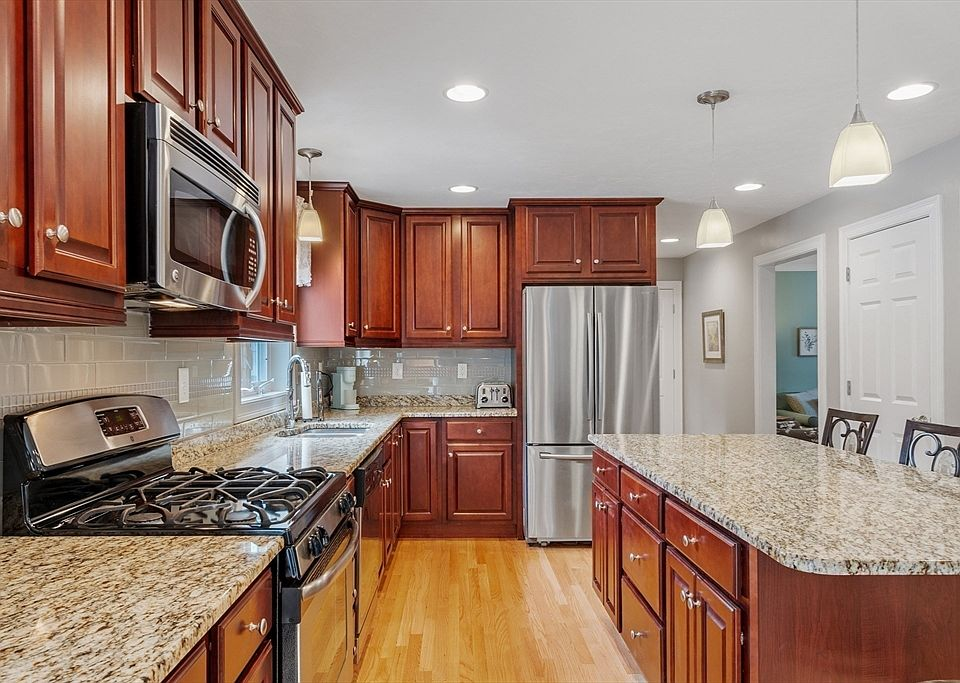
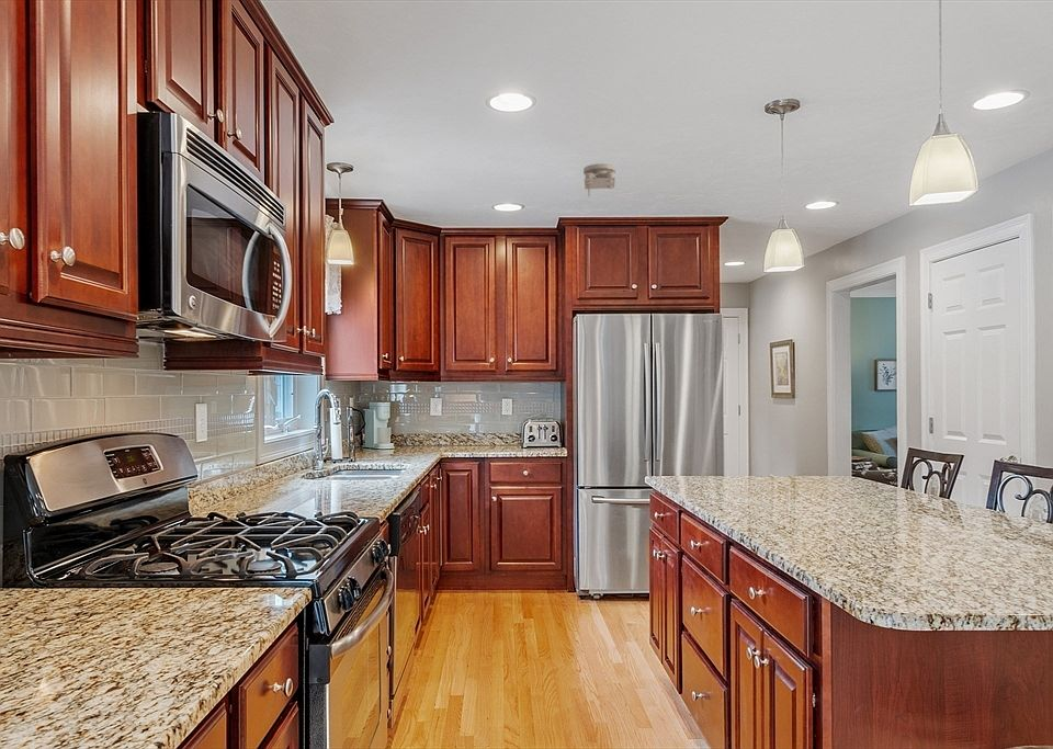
+ smoke detector [582,162,616,197]
